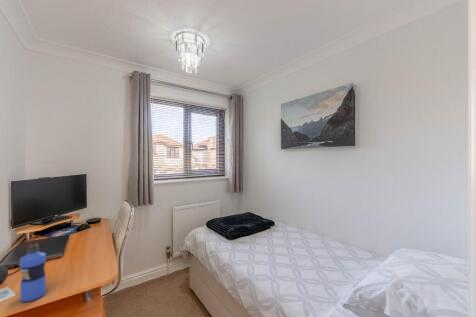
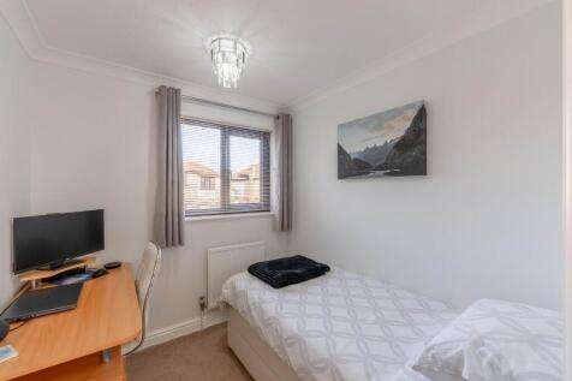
- water bottle [19,242,47,303]
